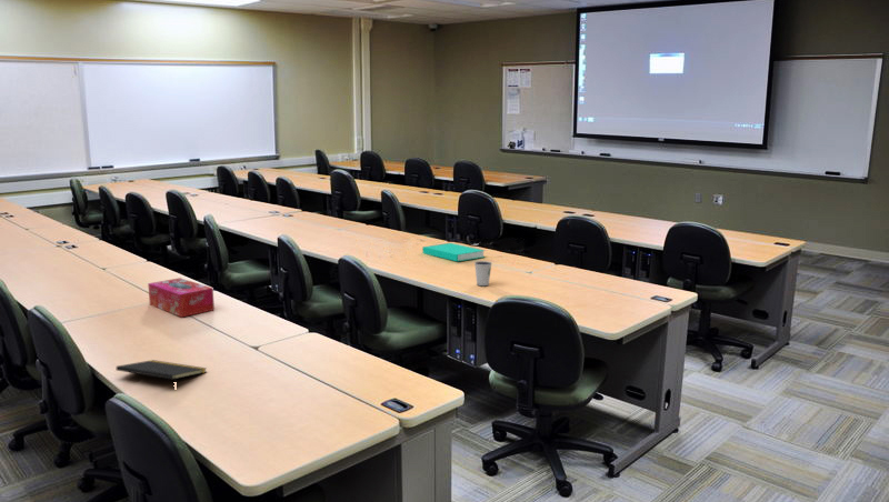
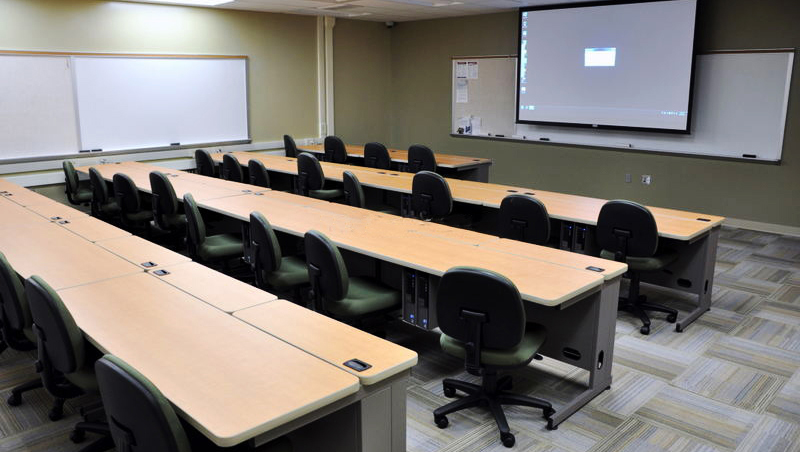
- binder [421,242,487,262]
- notepad [116,359,208,381]
- dixie cup [473,260,493,287]
- tissue box [147,277,216,319]
